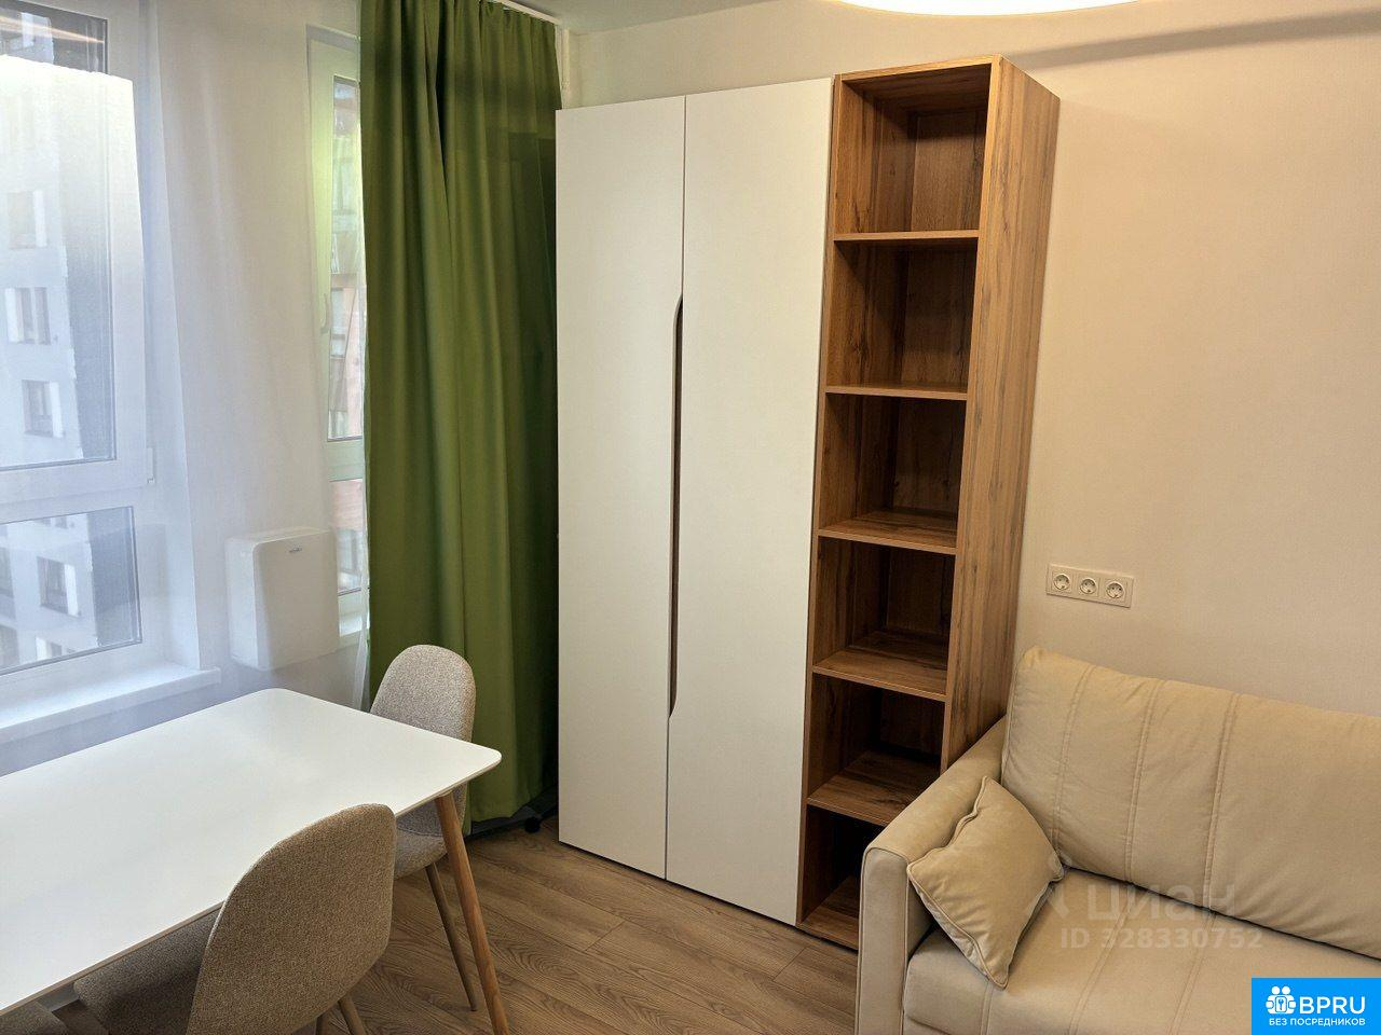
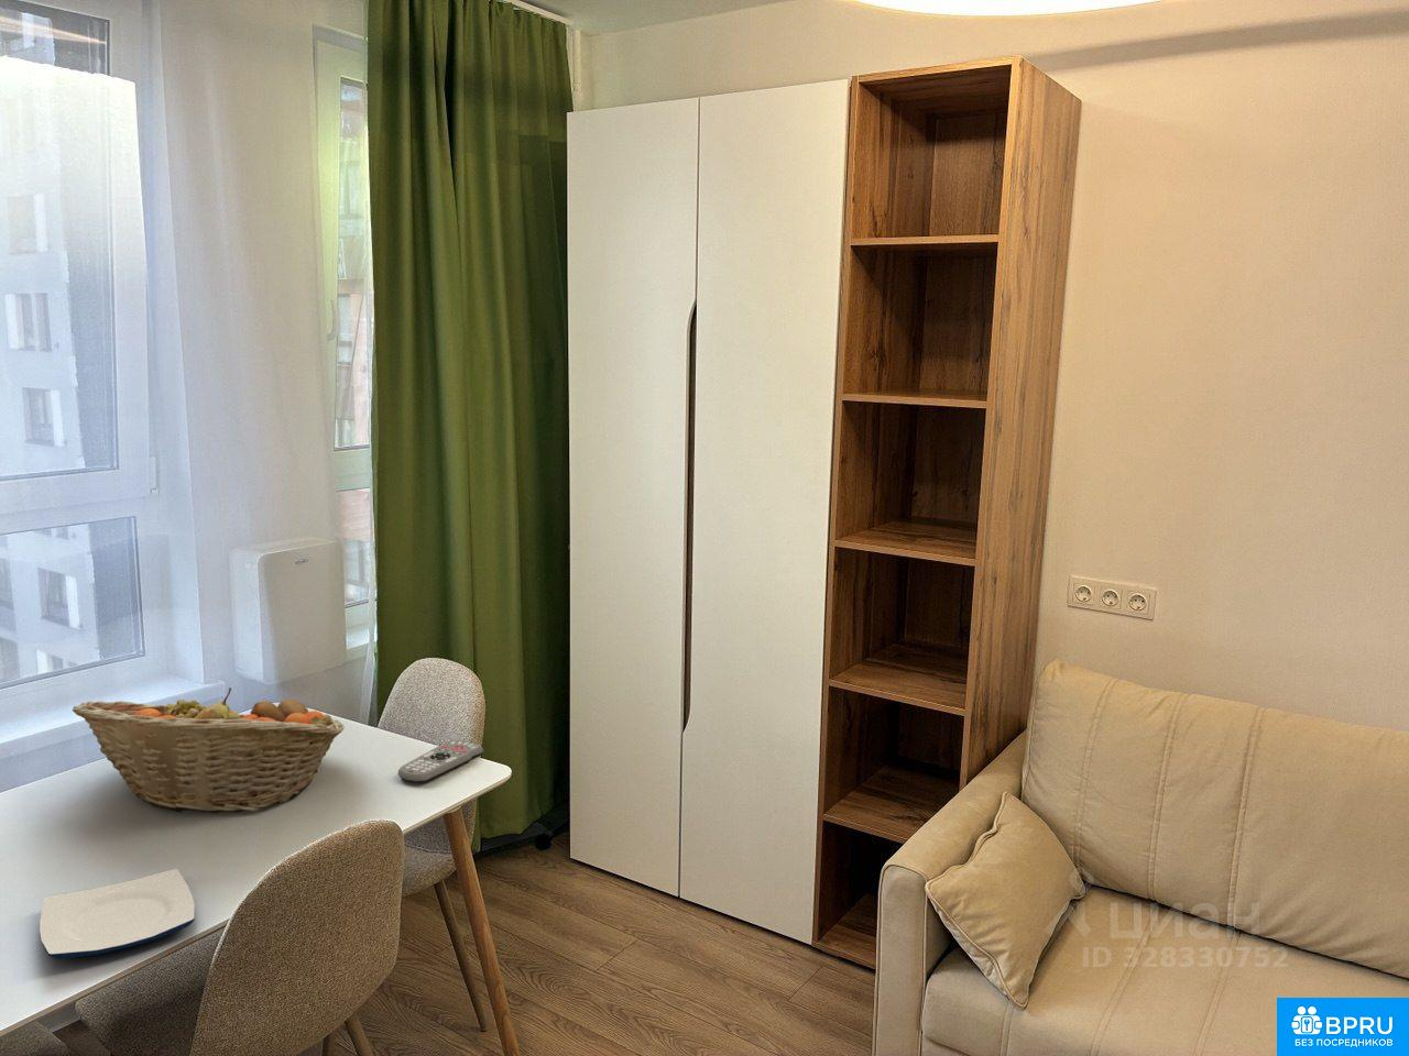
+ remote control [397,739,485,784]
+ plate [39,867,196,961]
+ fruit basket [71,687,346,814]
